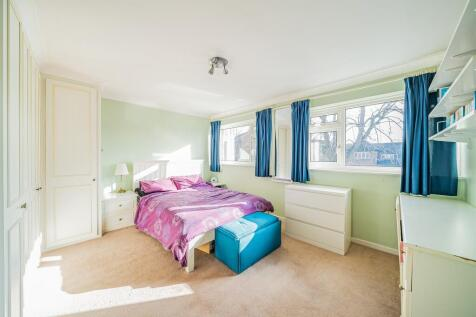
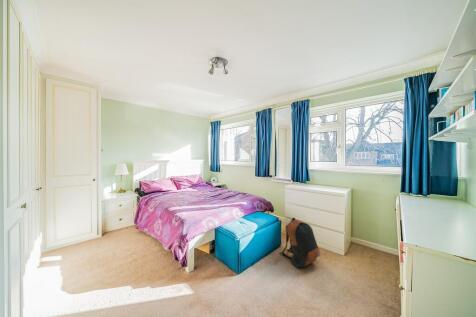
+ backpack [279,217,321,269]
